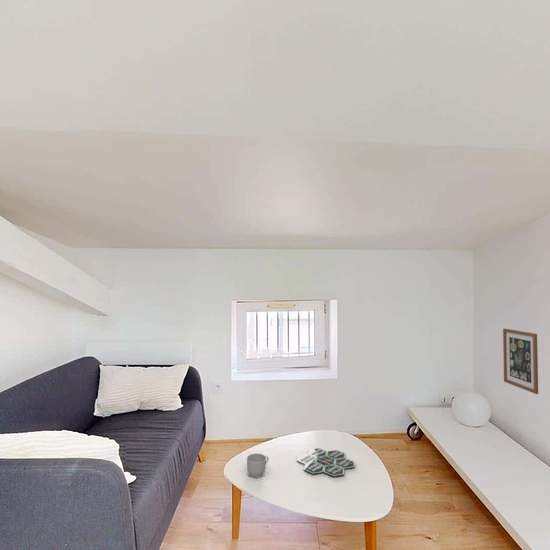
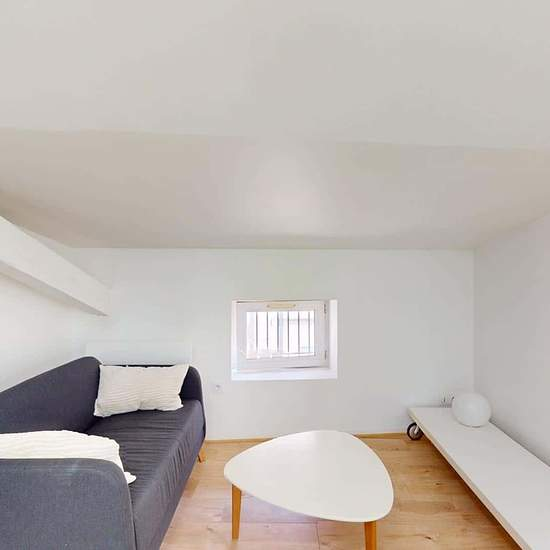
- wall art [502,328,539,395]
- board game [296,447,355,478]
- mug [246,452,270,478]
